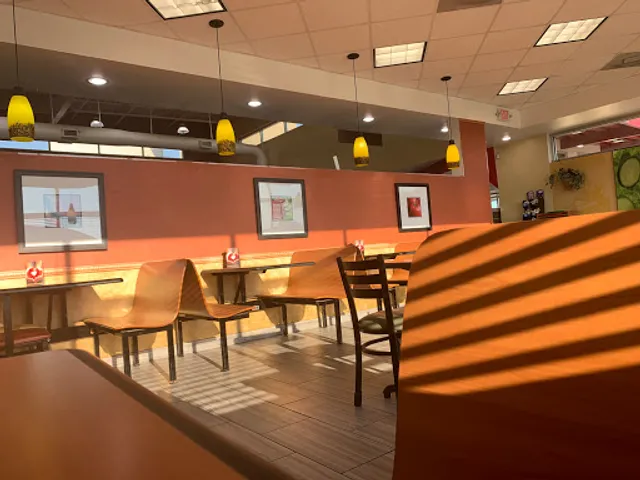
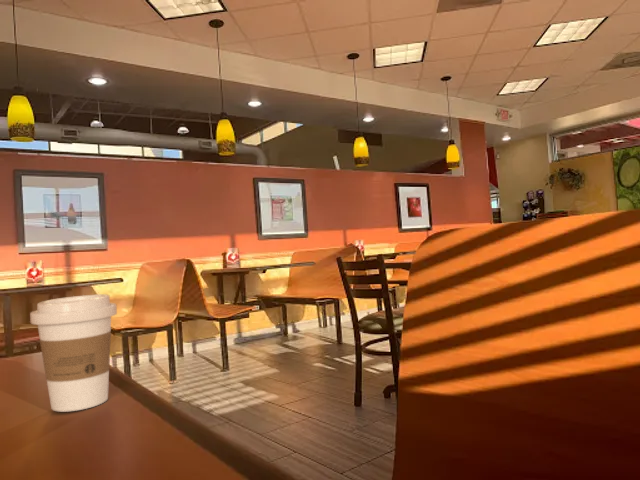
+ coffee cup [29,293,118,413]
